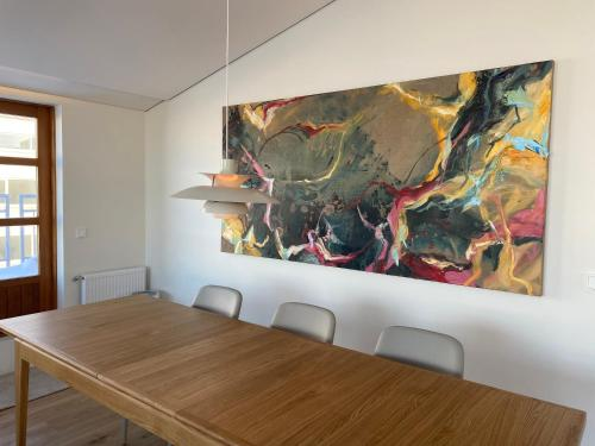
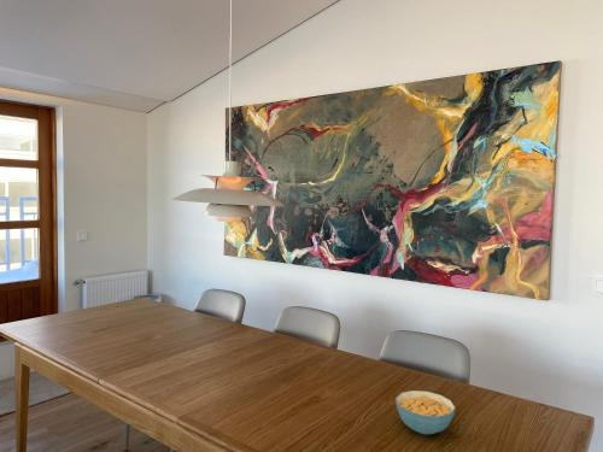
+ cereal bowl [394,389,457,435]
